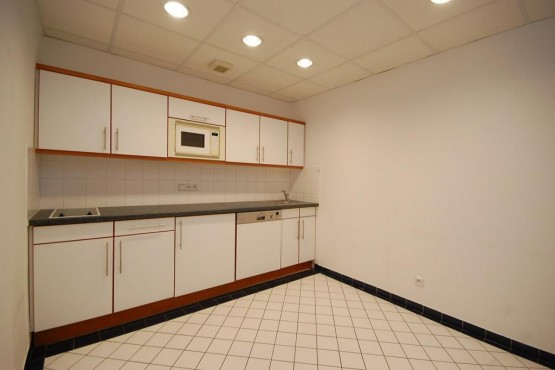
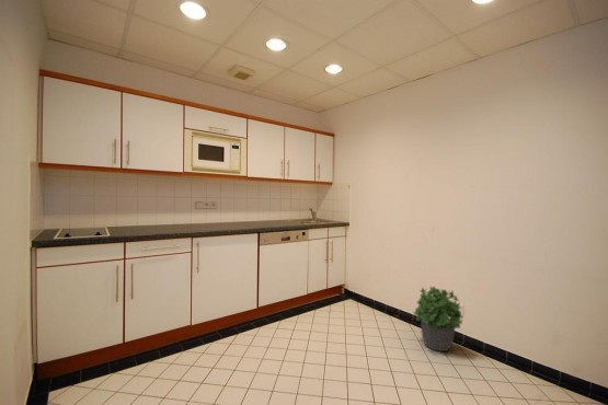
+ potted plant [412,286,464,352]
